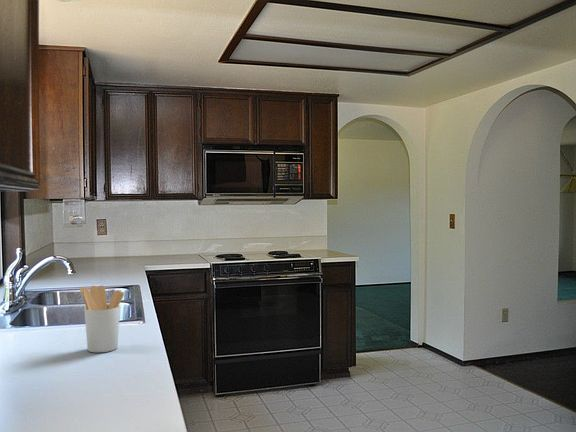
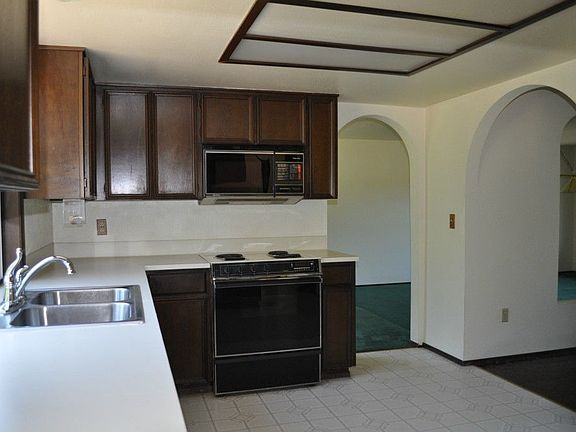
- utensil holder [79,284,125,353]
